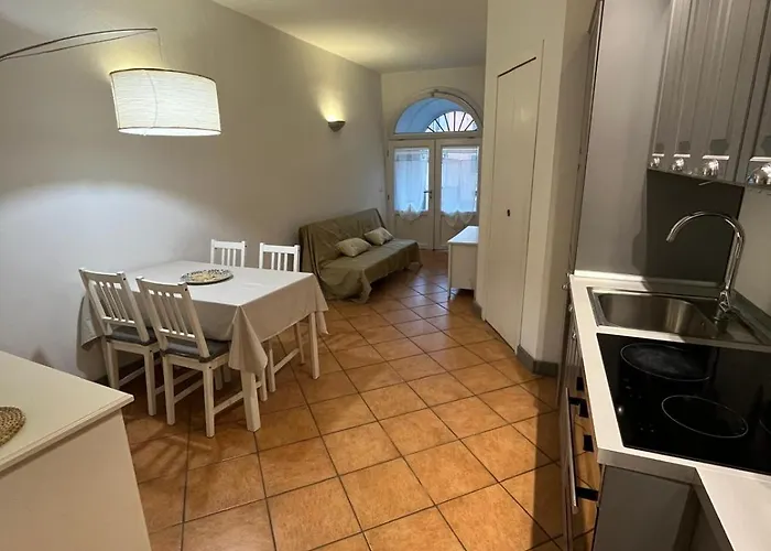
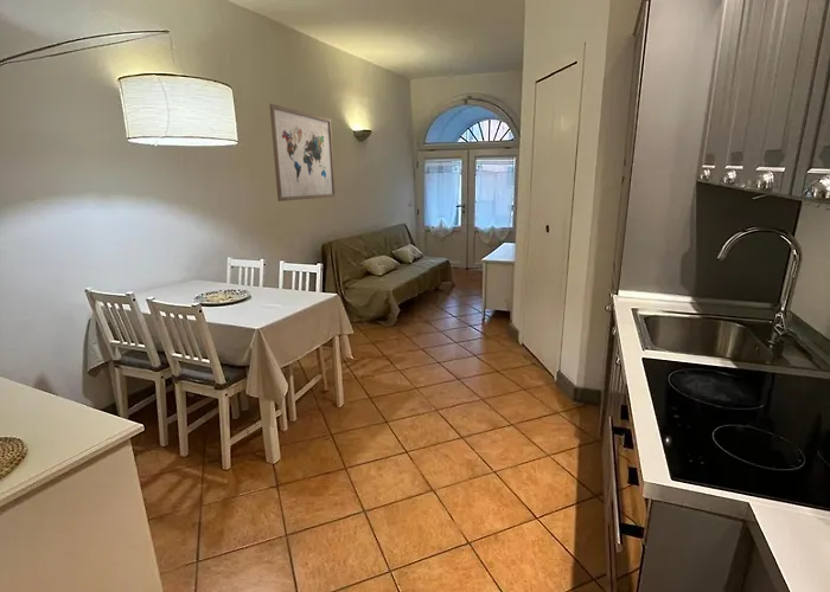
+ wall art [268,103,337,202]
